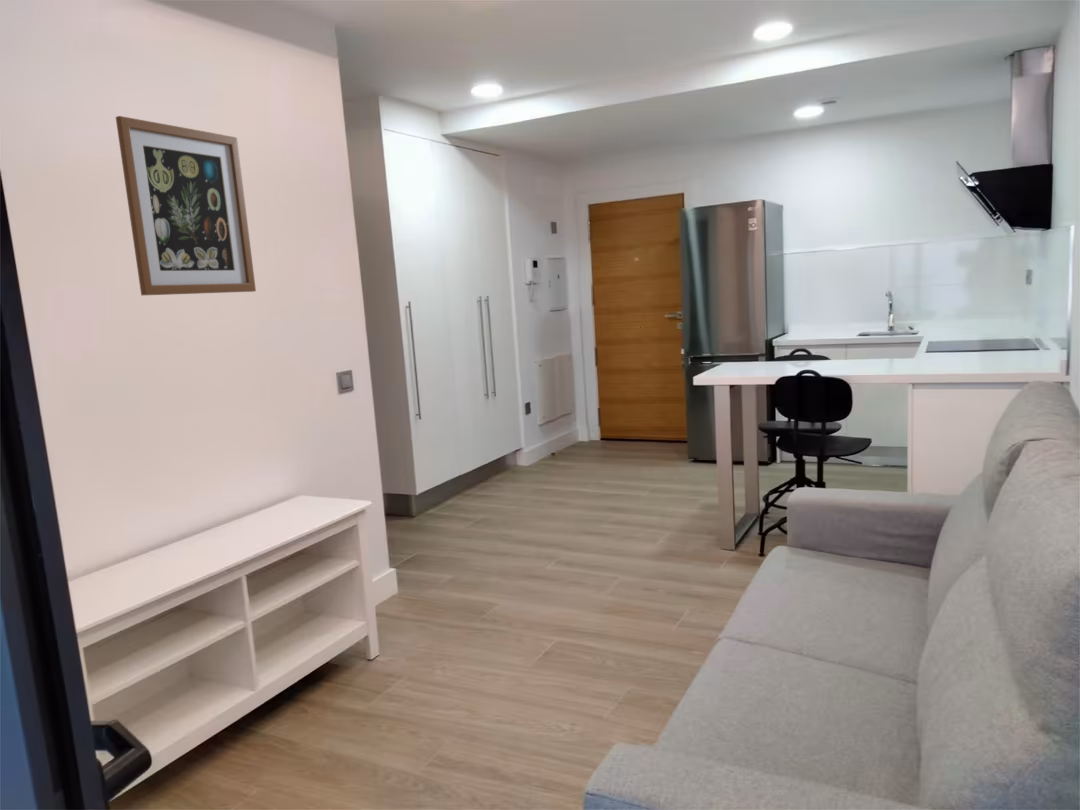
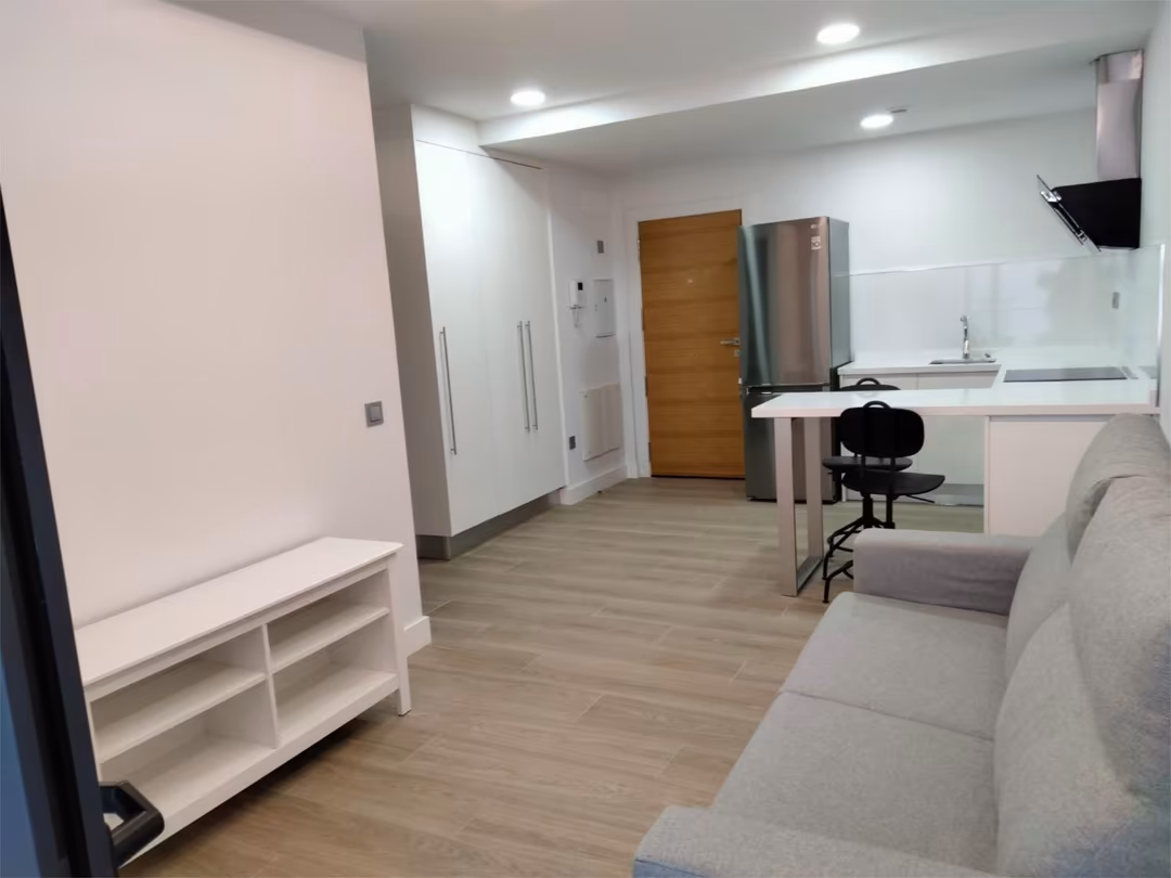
- wall art [115,115,257,296]
